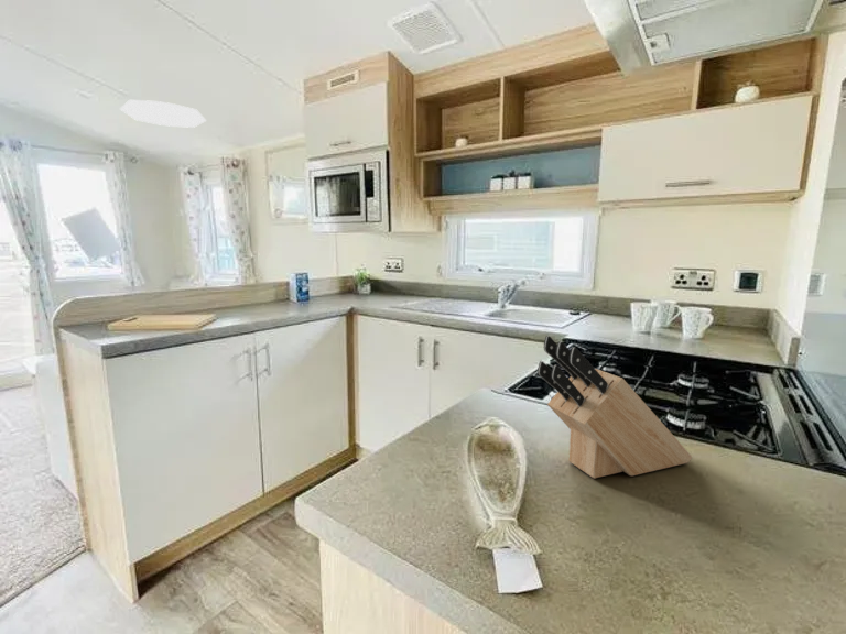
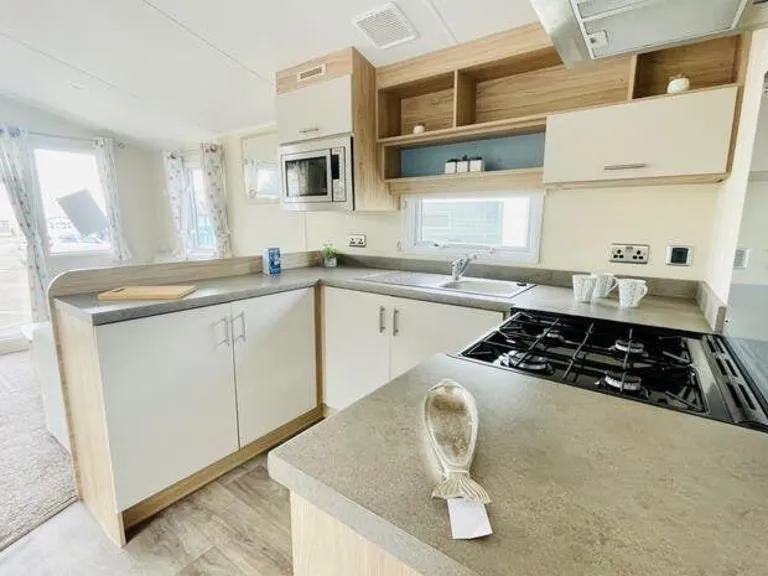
- knife block [536,335,693,480]
- ceiling light [119,99,208,129]
